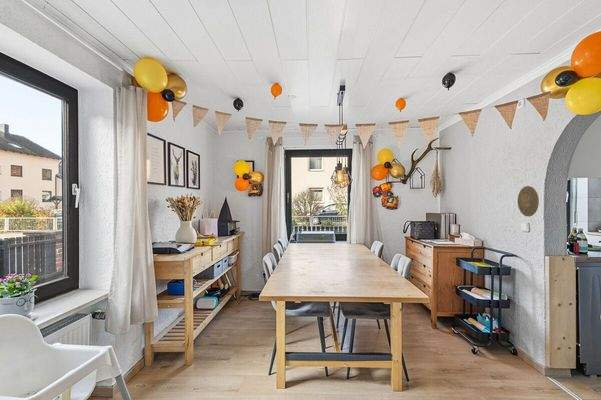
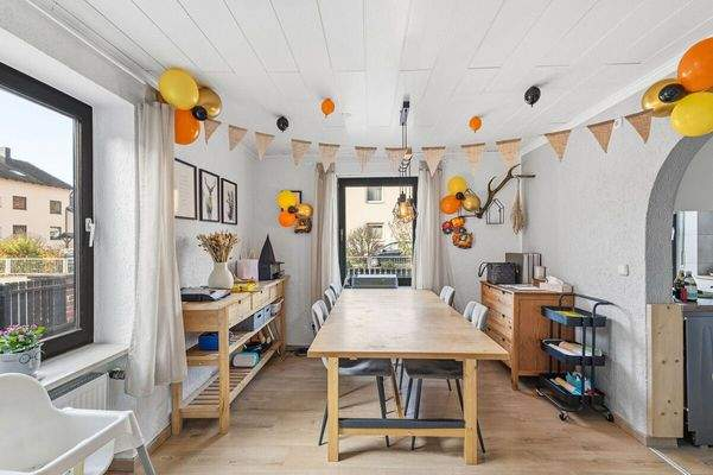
- decorative plate [517,185,540,217]
